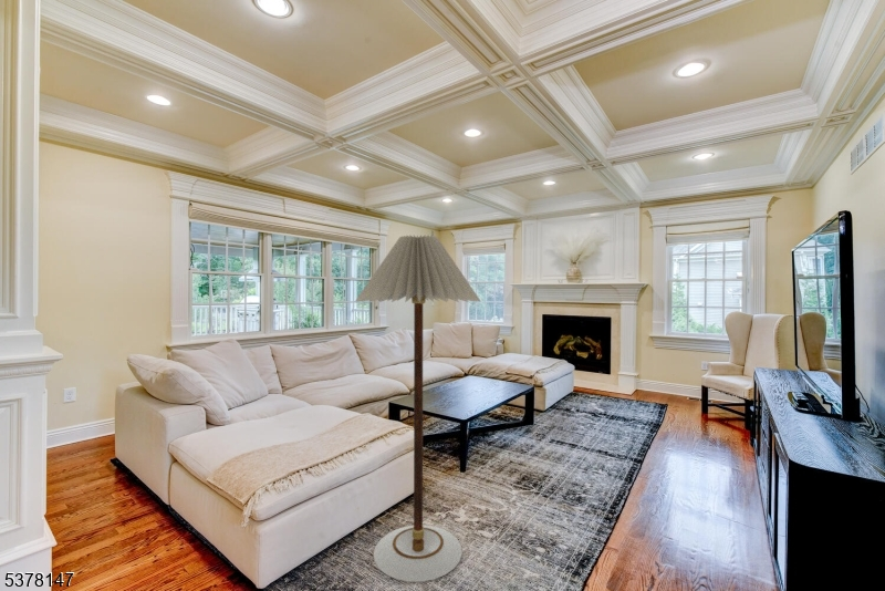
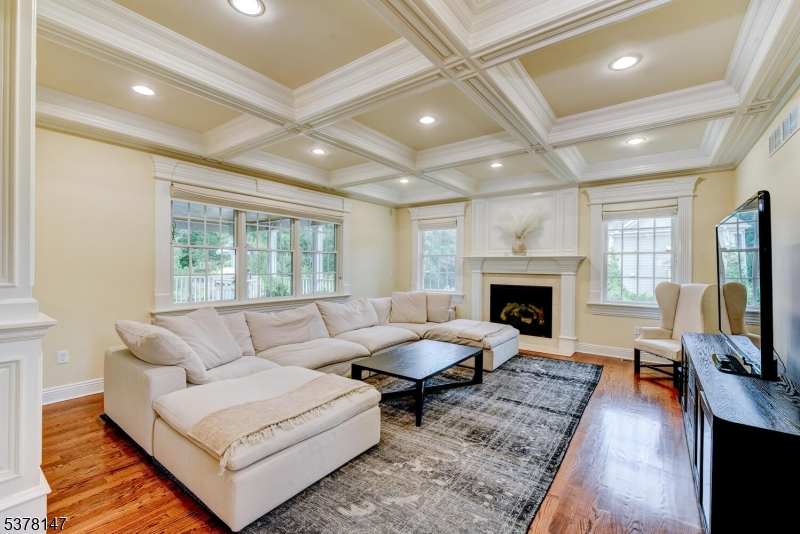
- floor lamp [355,234,482,583]
